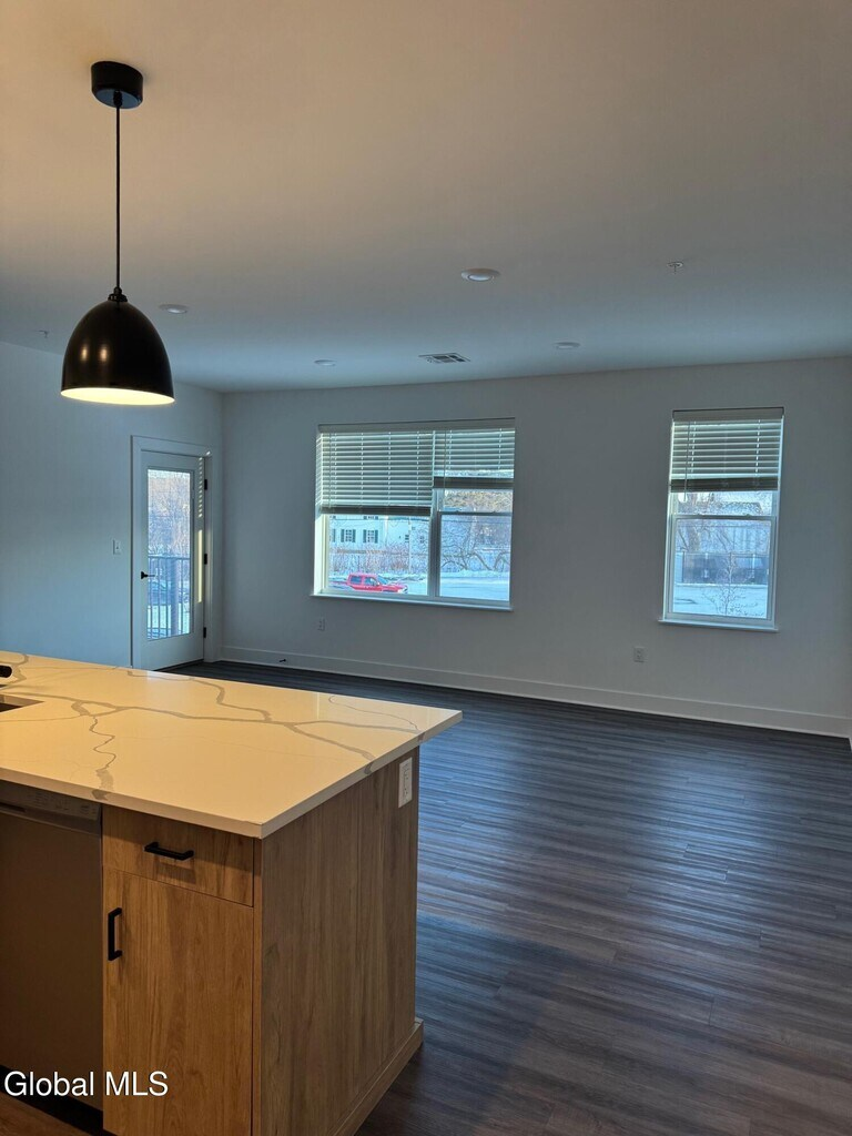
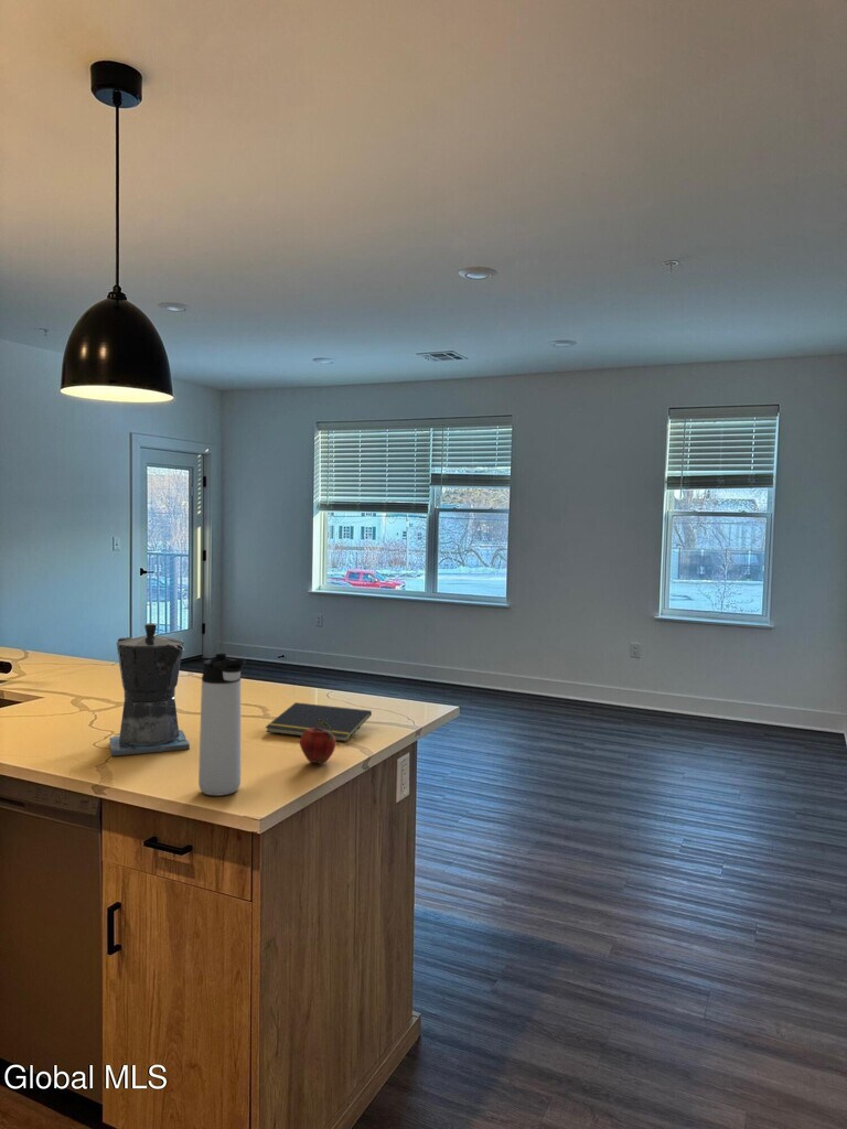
+ thermos bottle [197,653,246,797]
+ fruit [299,719,337,764]
+ notepad [265,701,373,743]
+ coffee maker [109,622,191,757]
